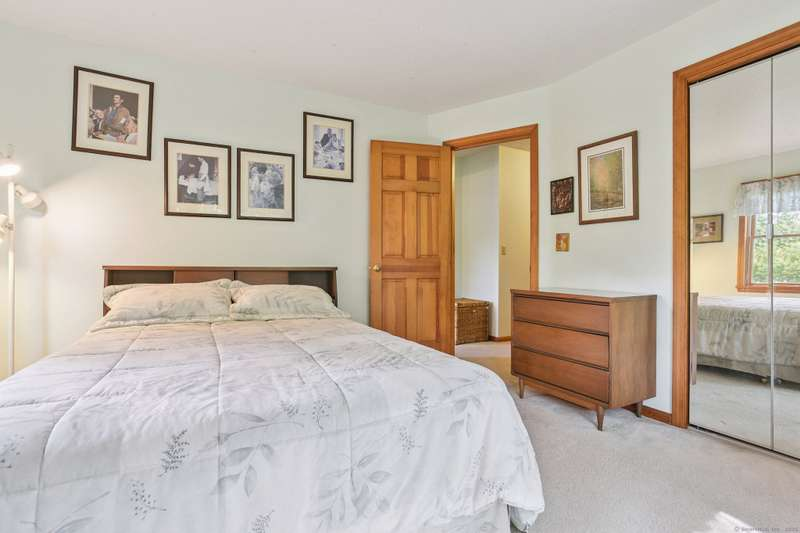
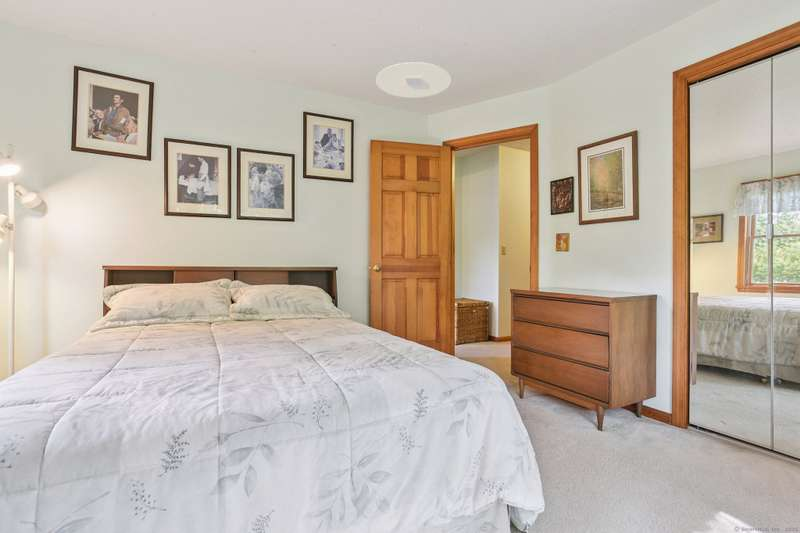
+ ceiling light [375,61,452,99]
